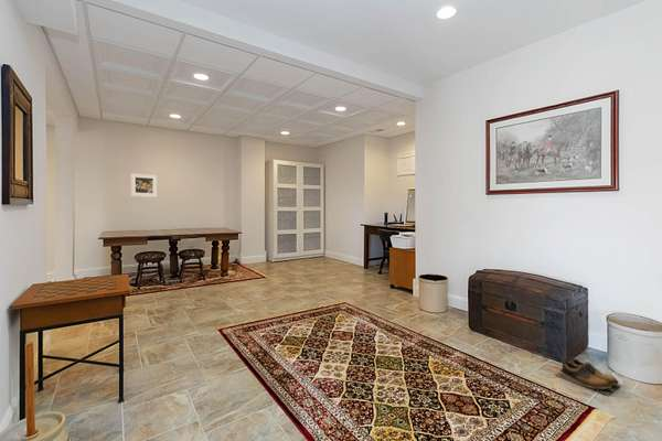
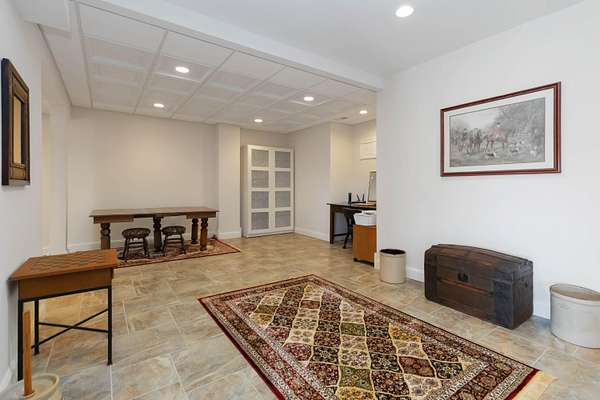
- shoes [555,357,623,396]
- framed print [130,172,158,198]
